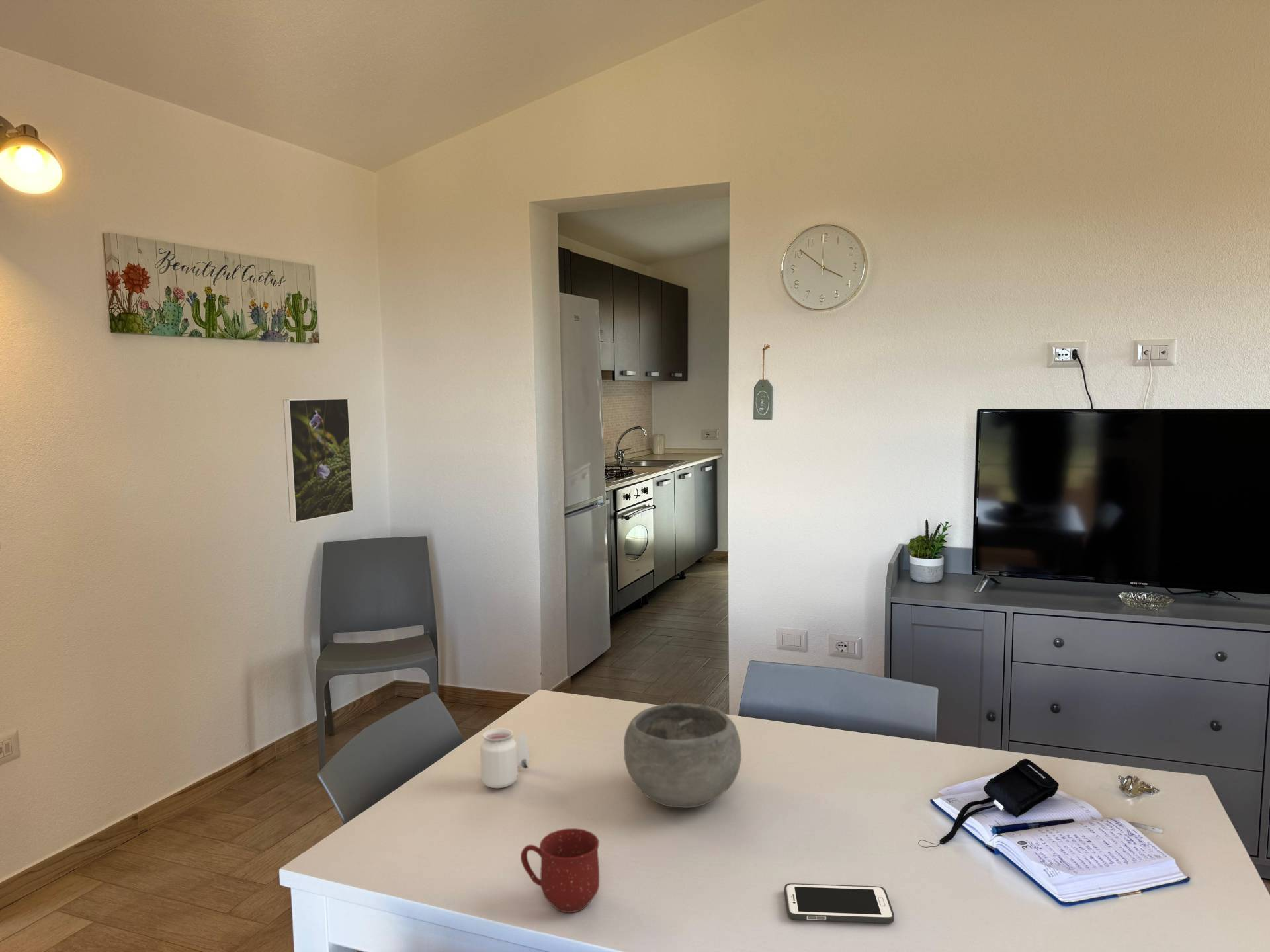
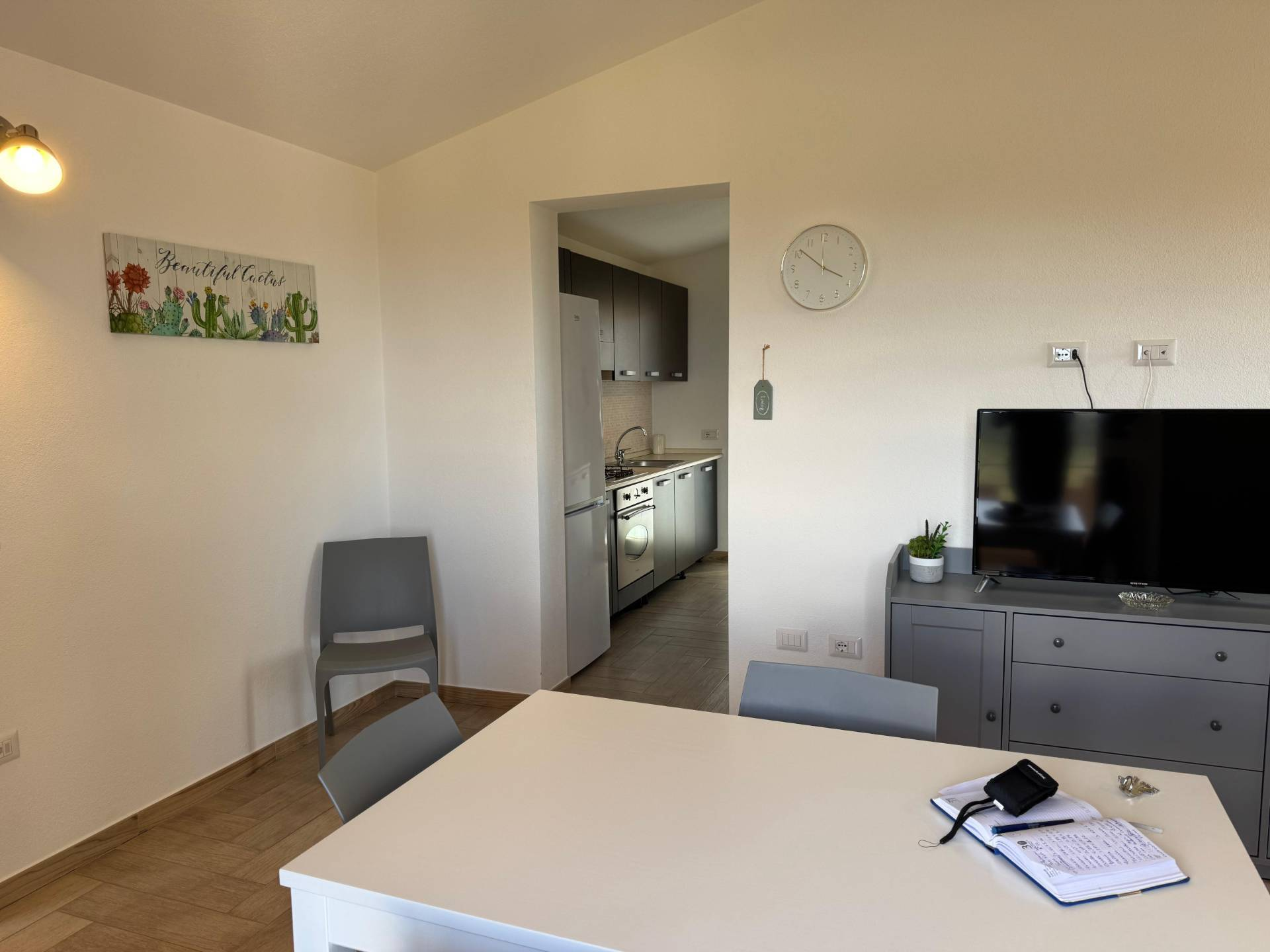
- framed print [282,398,355,524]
- cell phone [784,883,895,924]
- bowl [623,702,742,809]
- mug [520,828,600,914]
- candle [480,727,531,789]
